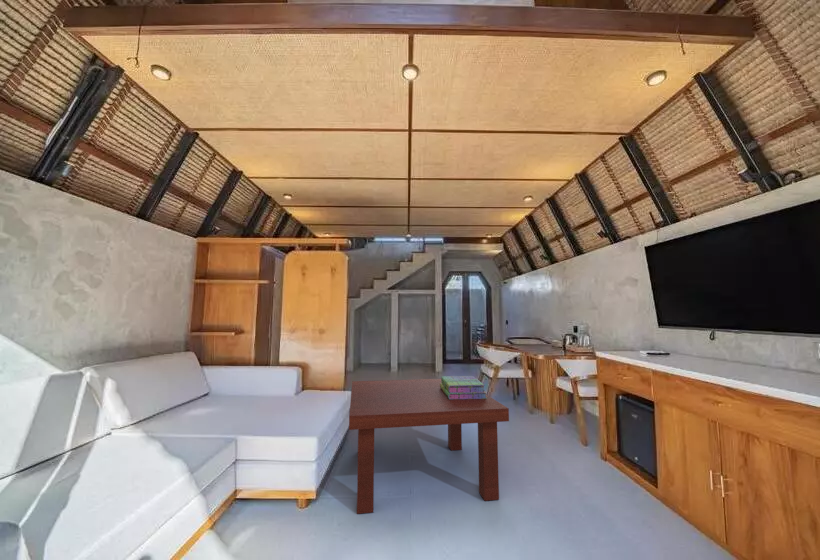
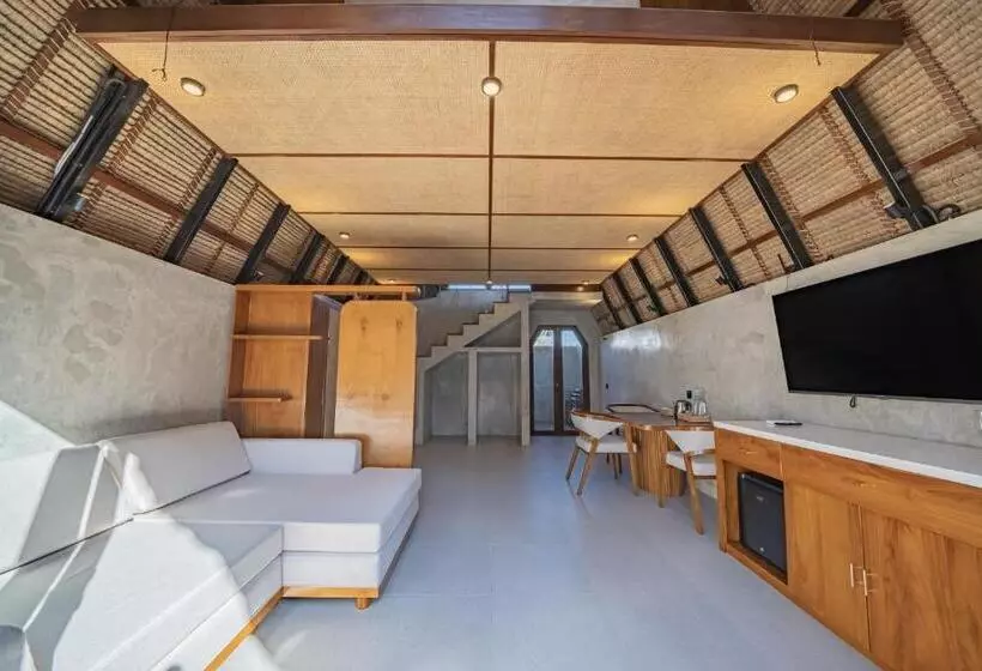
- stack of books [440,375,487,399]
- coffee table [348,378,510,515]
